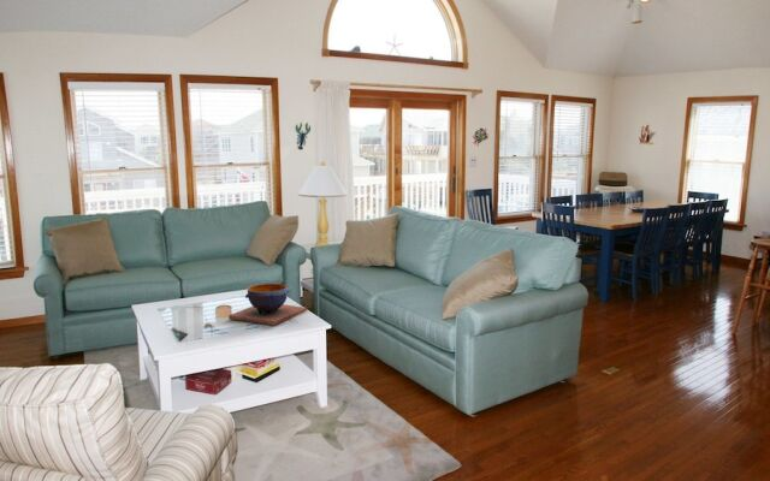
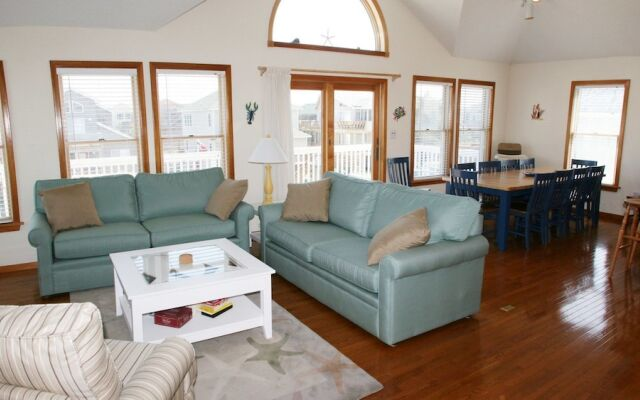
- decorative bowl [227,283,308,327]
